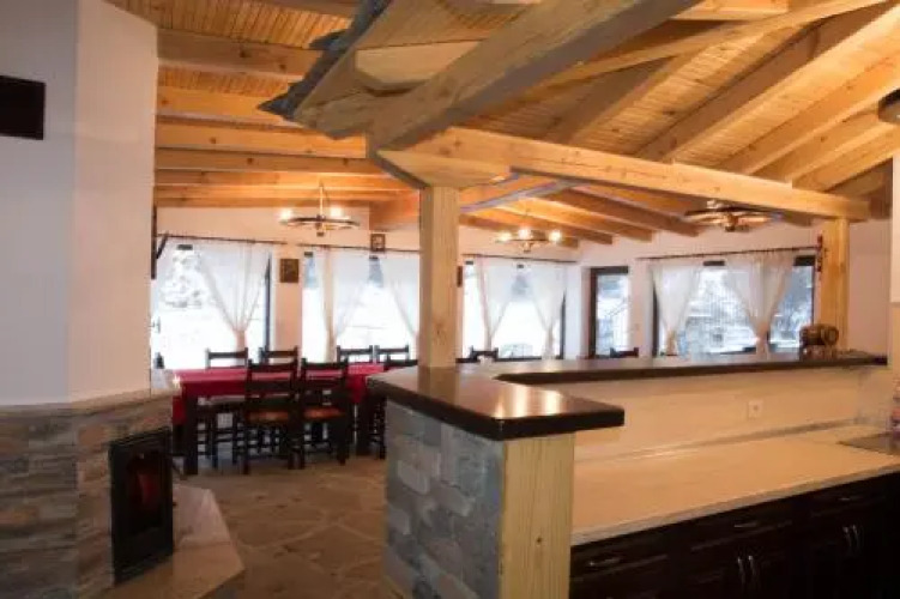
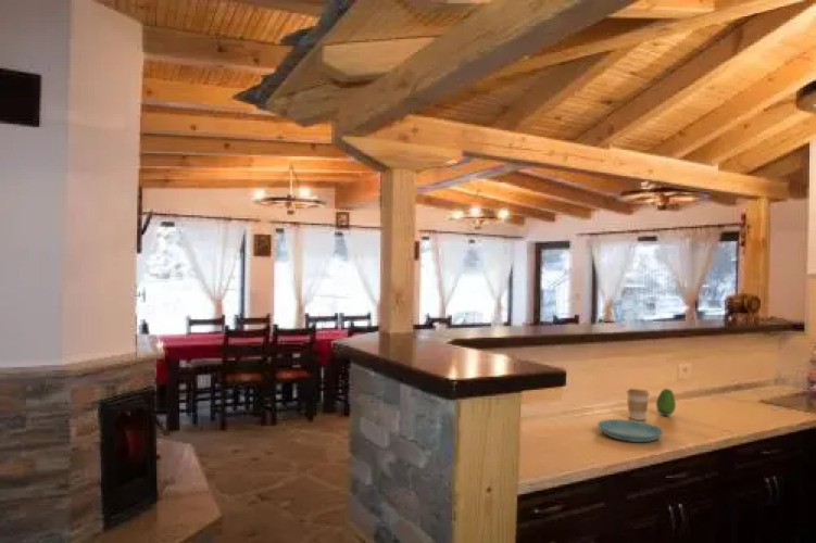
+ coffee cup [626,388,651,421]
+ fruit [655,388,677,417]
+ saucer [597,418,664,443]
